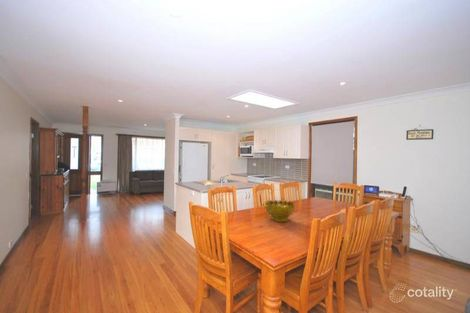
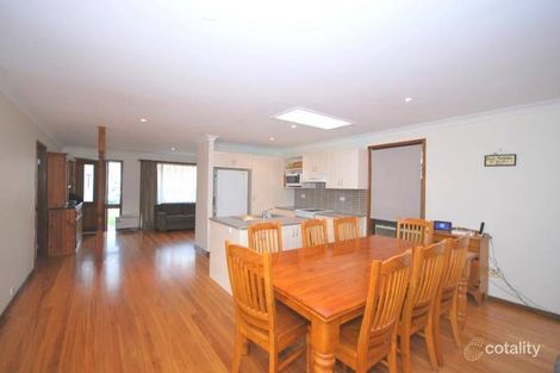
- decorative bowl [264,198,296,223]
